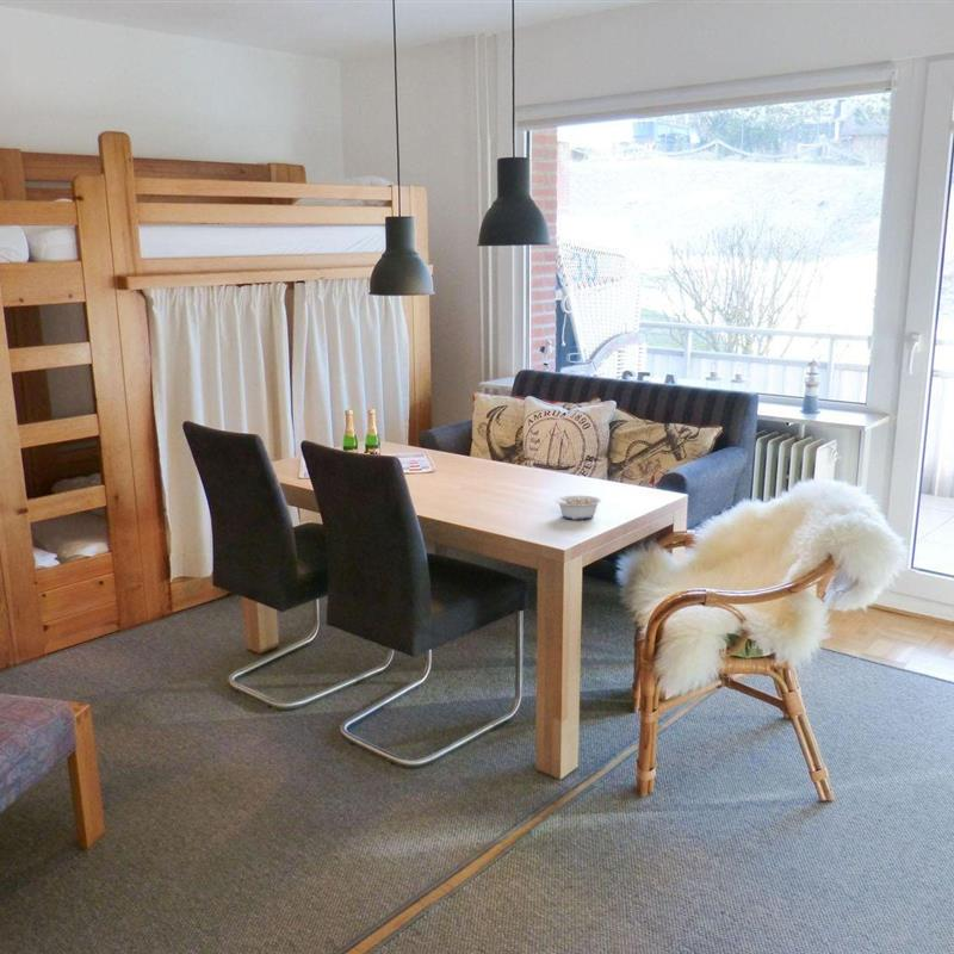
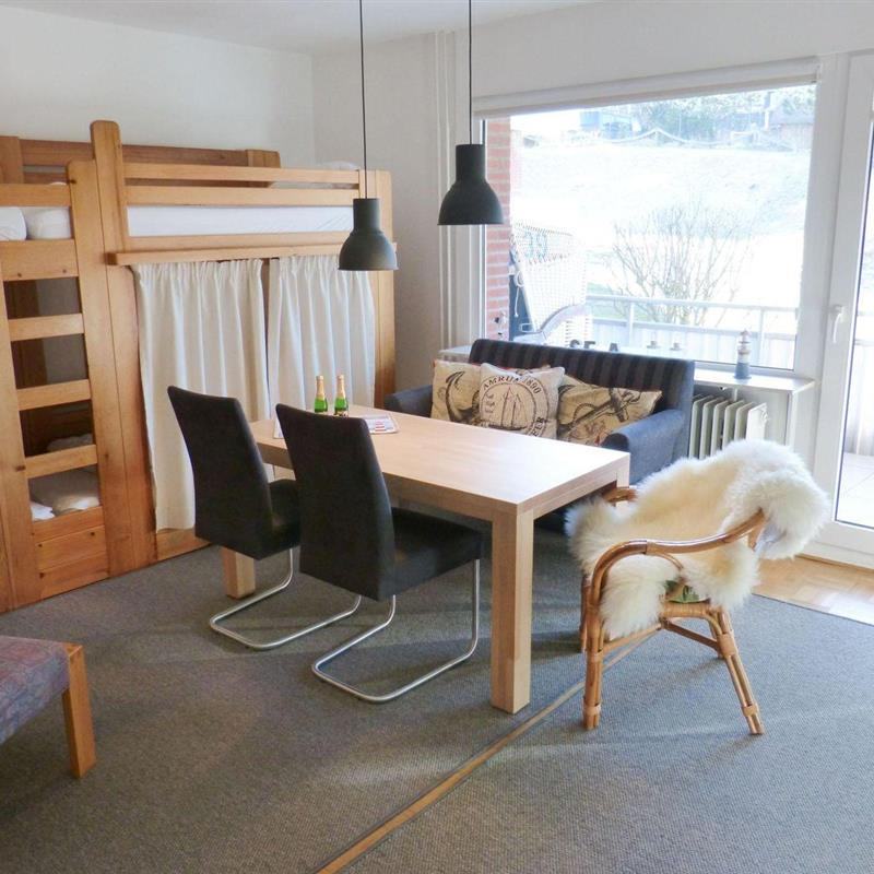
- legume [546,495,602,521]
